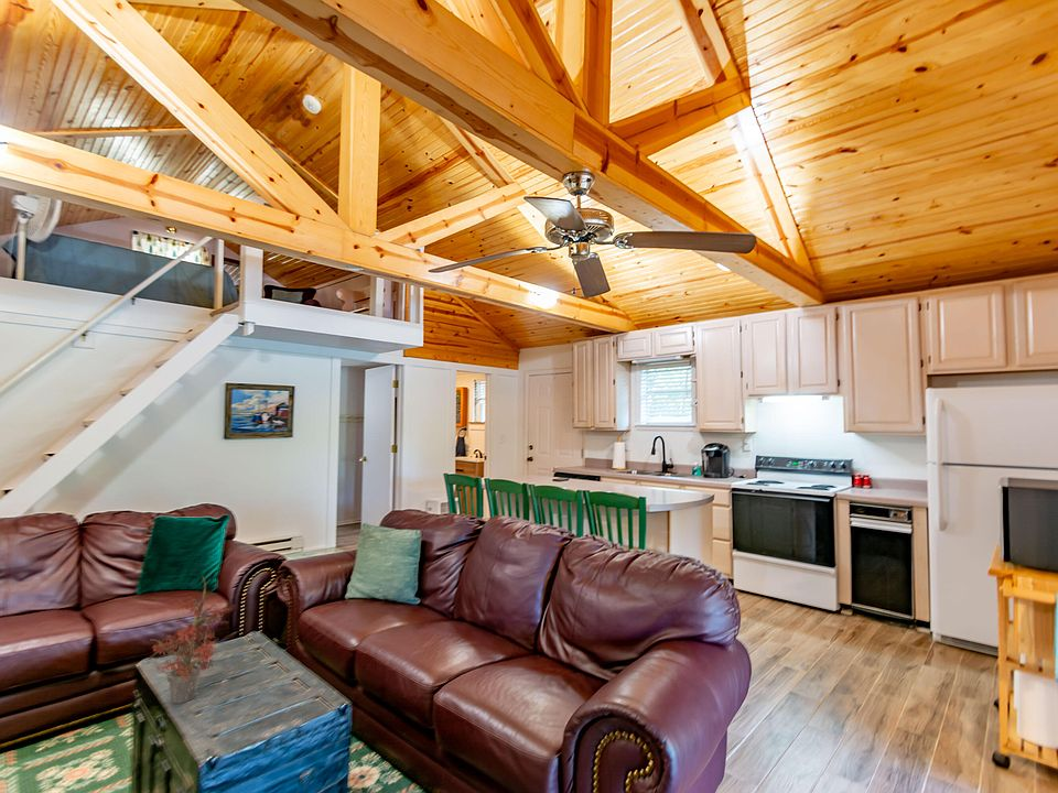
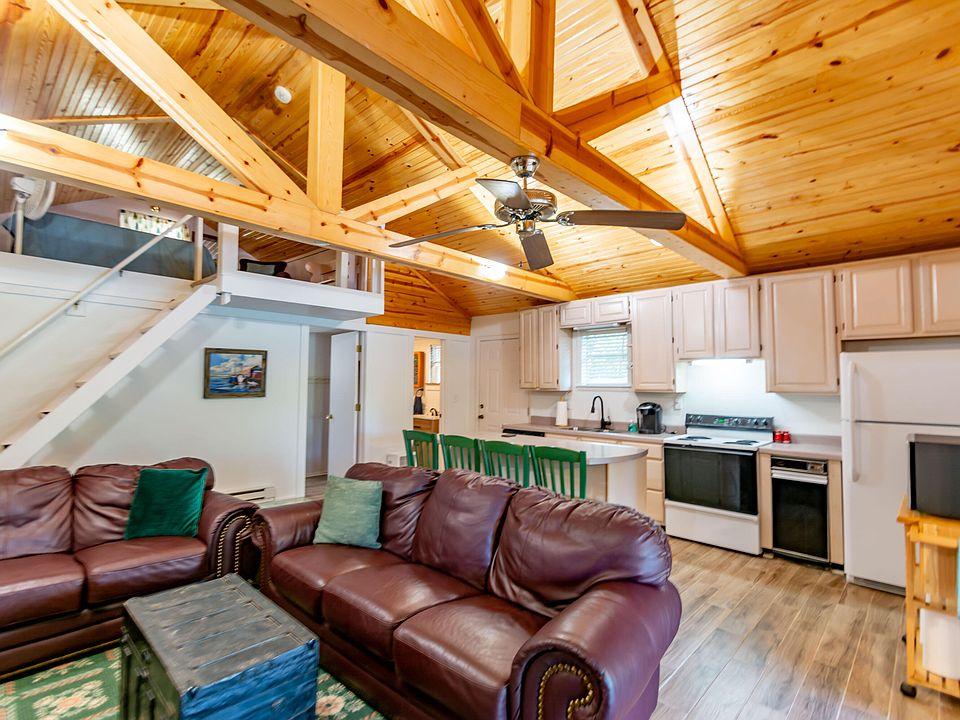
- potted plant [148,576,236,705]
